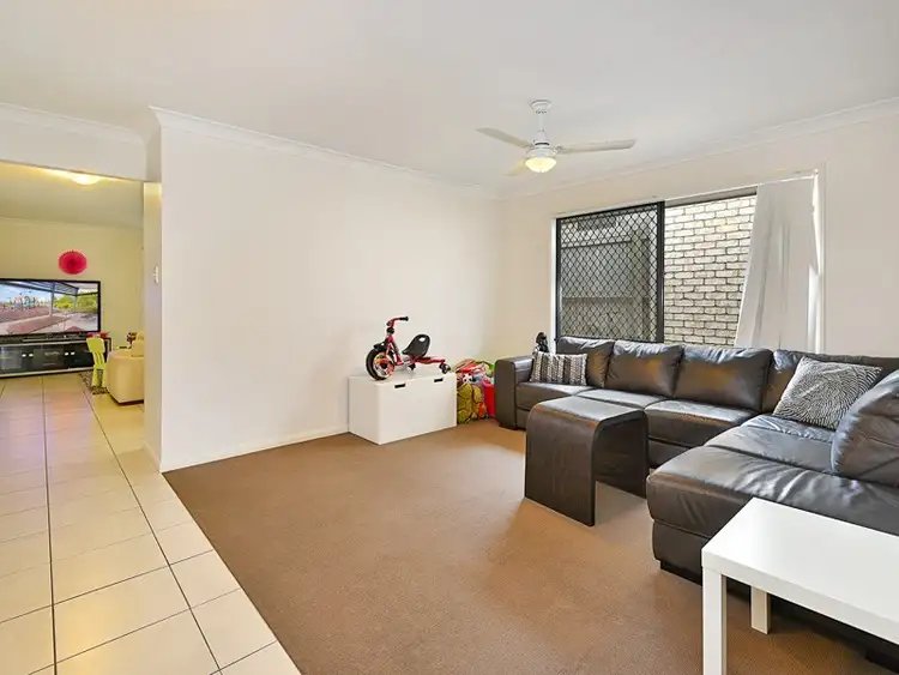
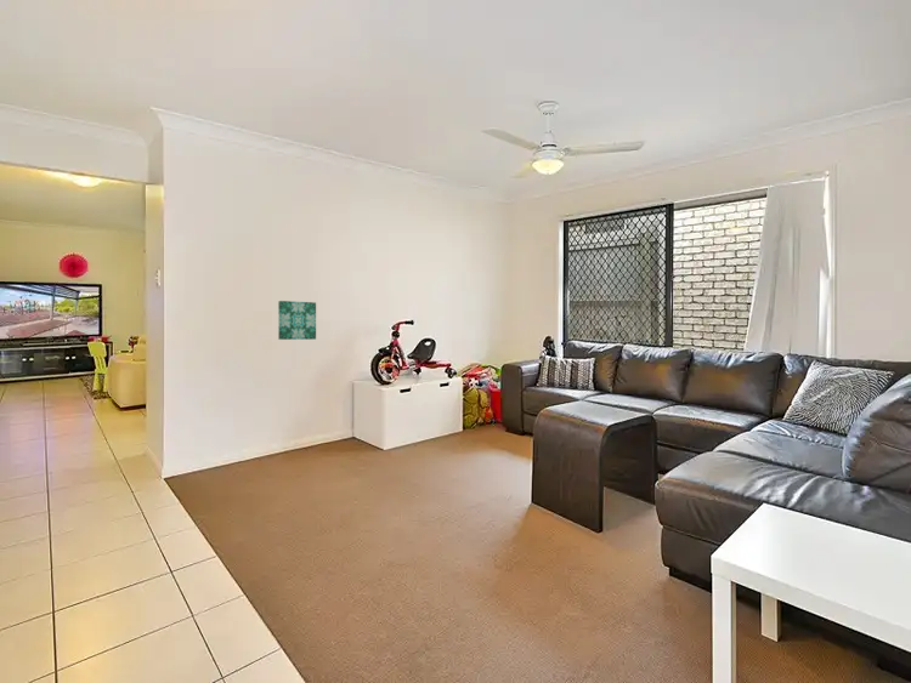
+ wall art [277,300,317,341]
